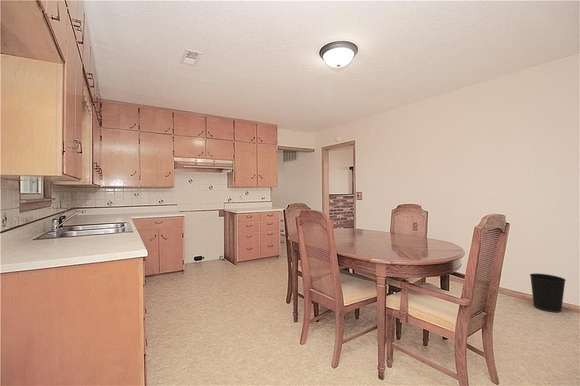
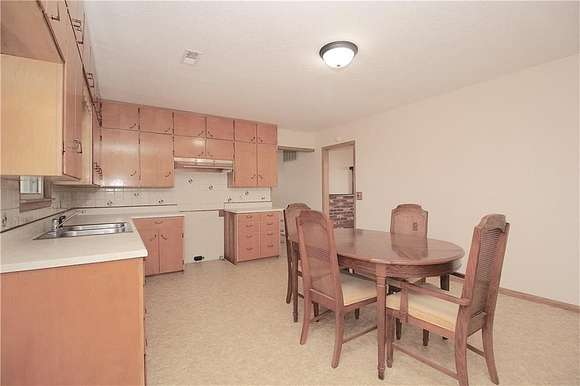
- wastebasket [529,273,567,313]
